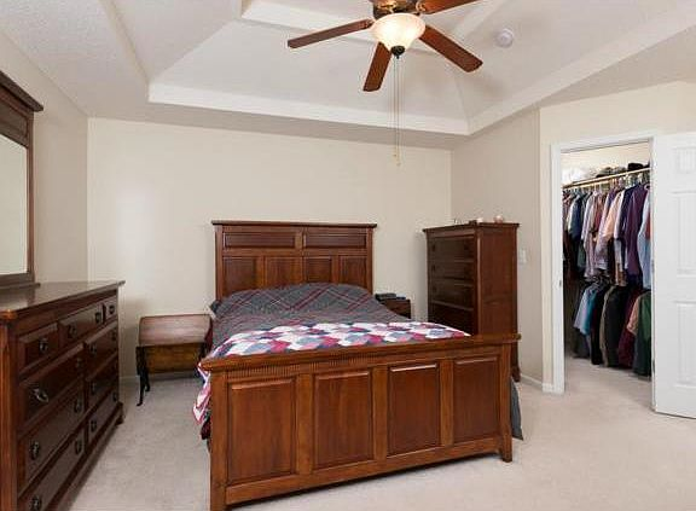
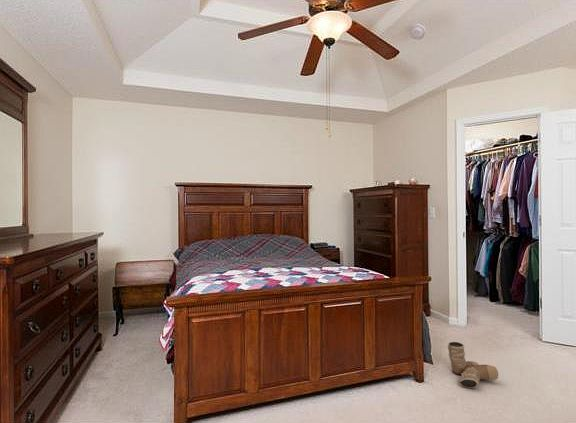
+ boots [447,341,499,389]
